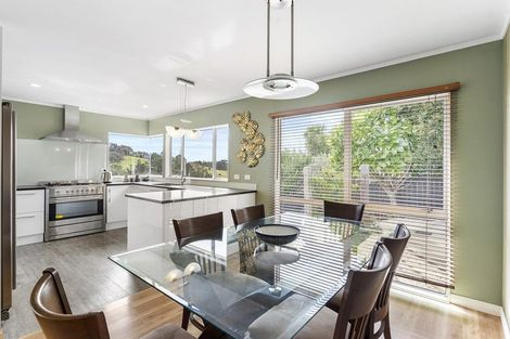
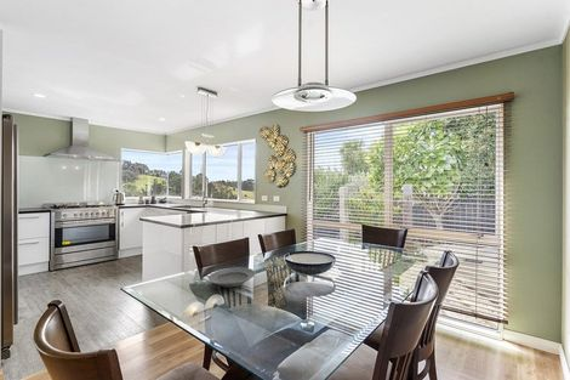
+ plate [207,266,256,289]
